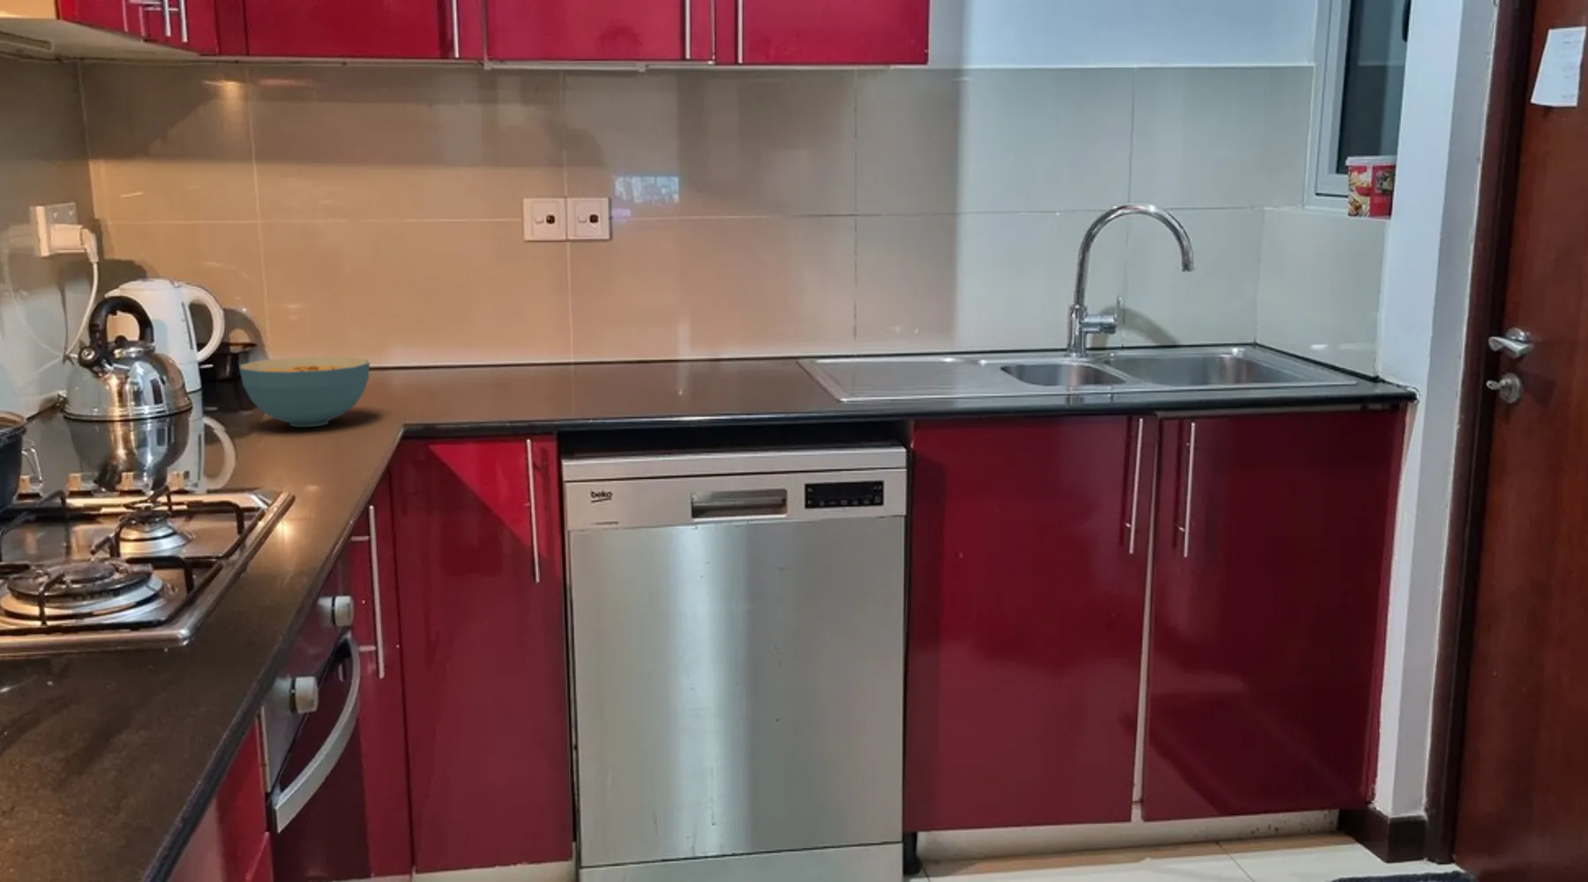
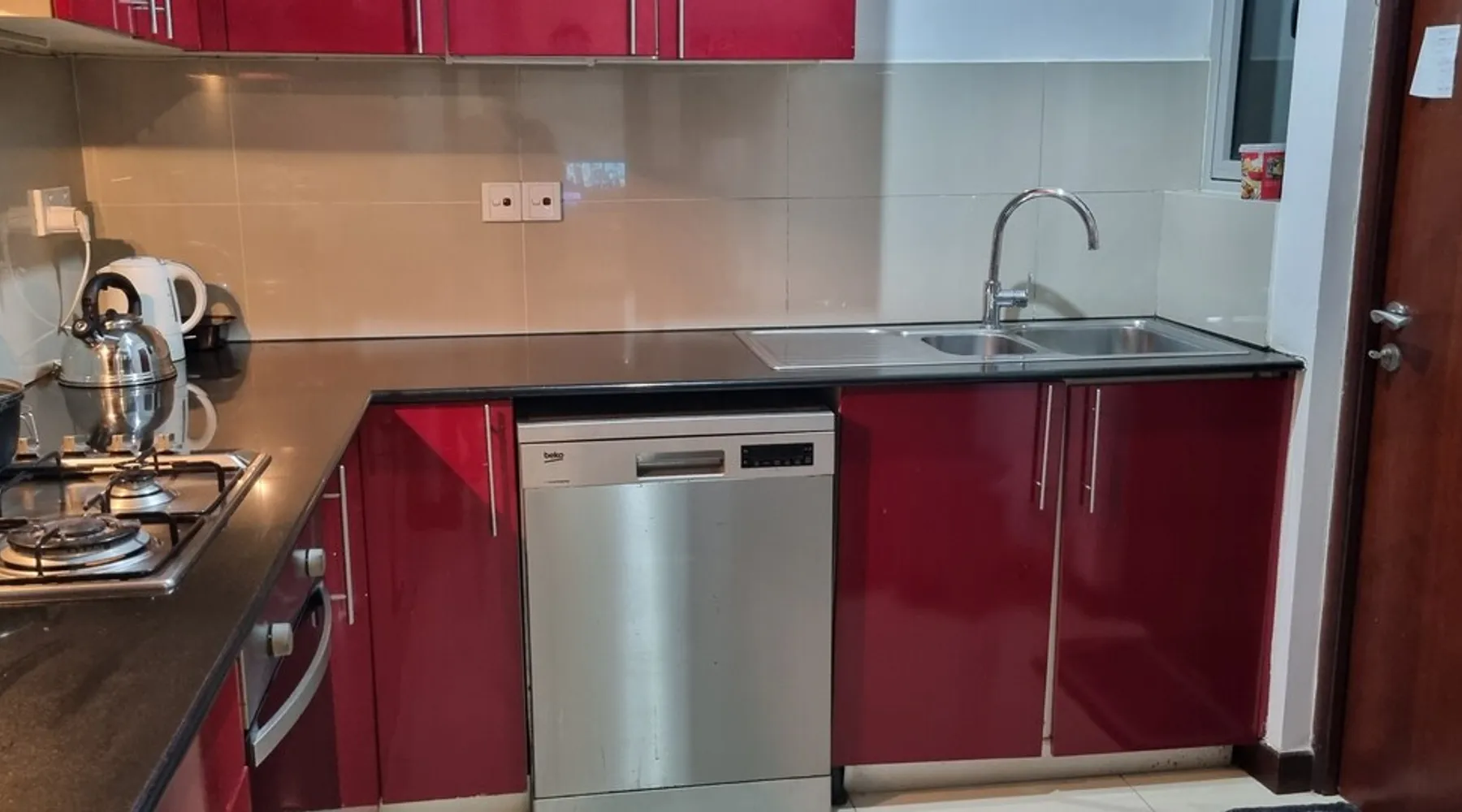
- cereal bowl [239,355,370,428]
